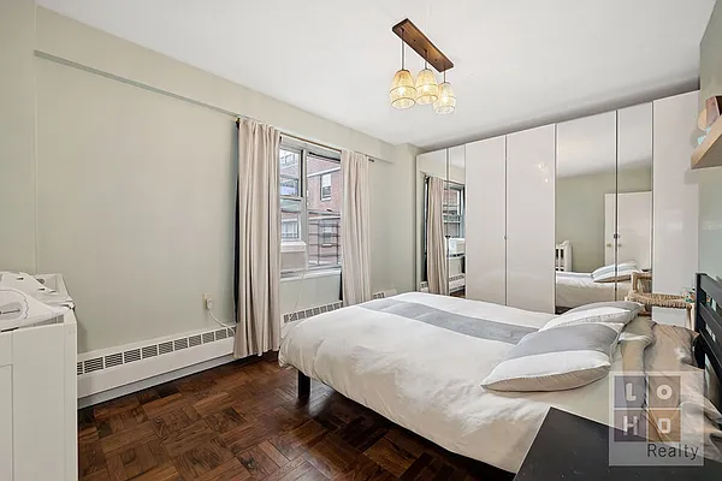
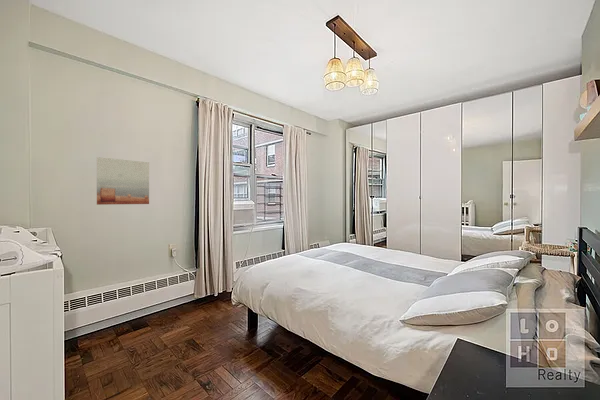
+ wall art [96,156,150,206]
